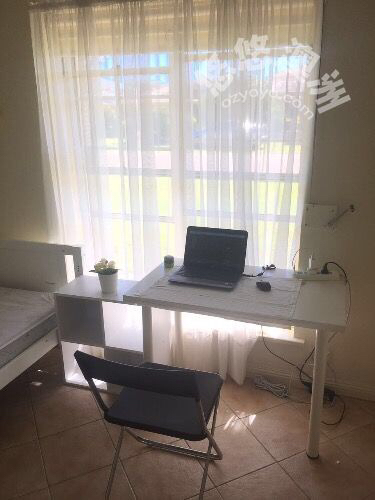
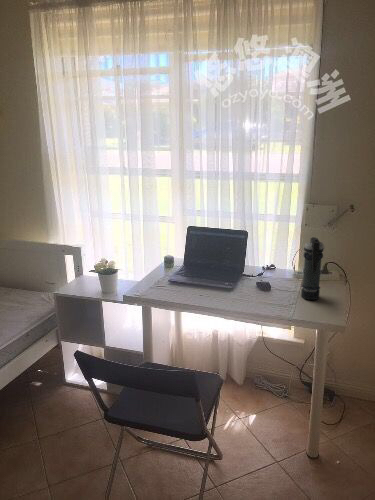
+ smoke grenade [300,236,326,301]
